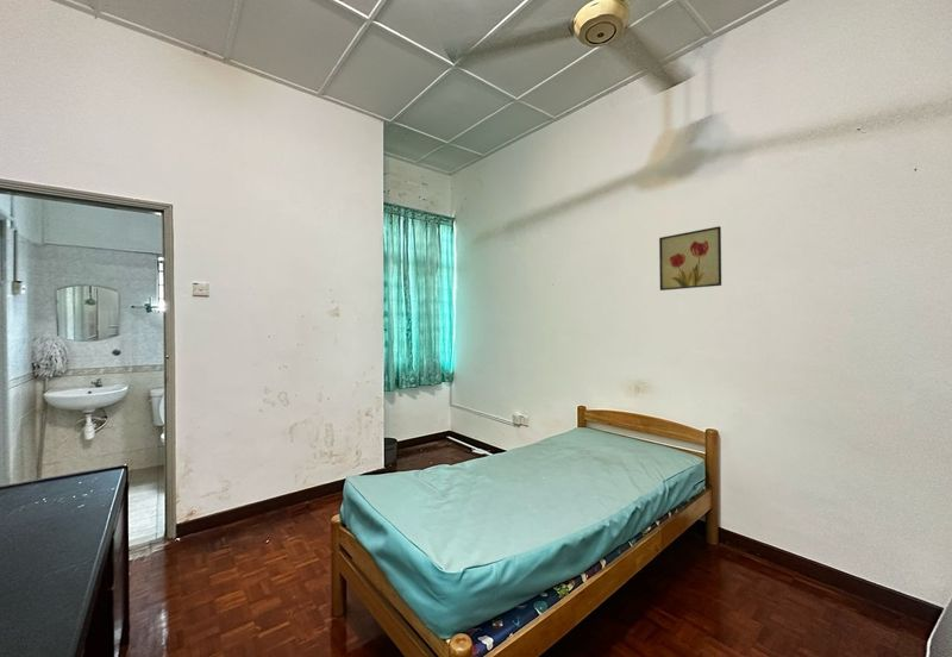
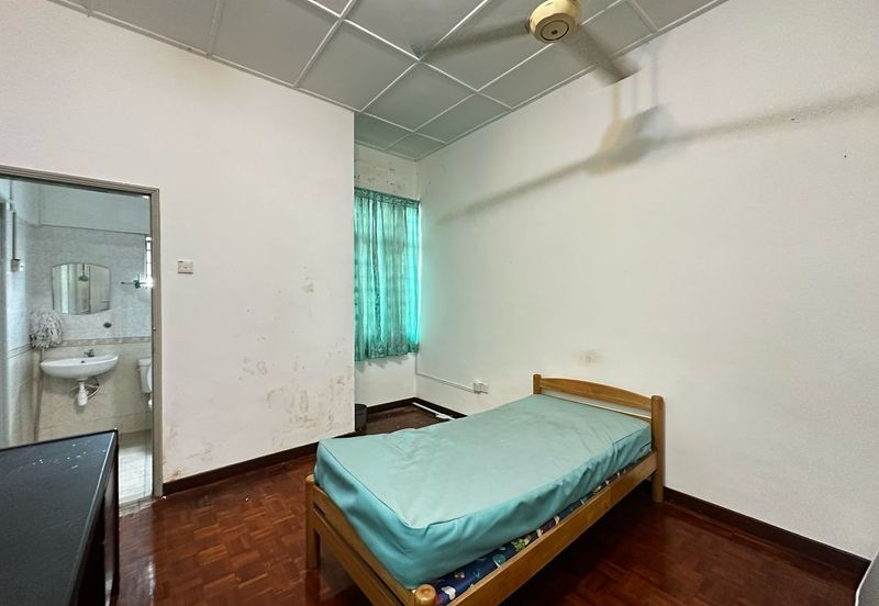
- wall art [658,225,722,292]
